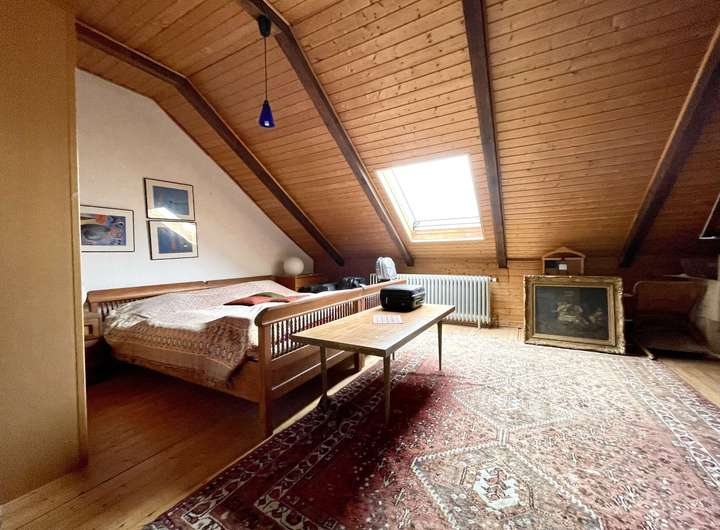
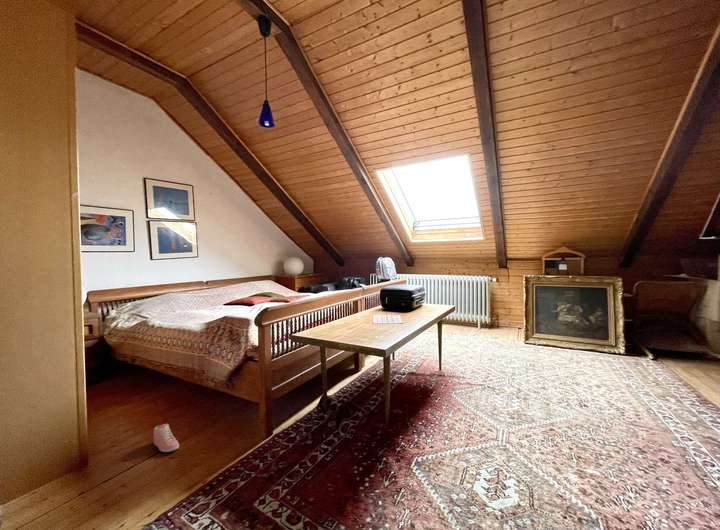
+ sneaker [153,423,180,453]
